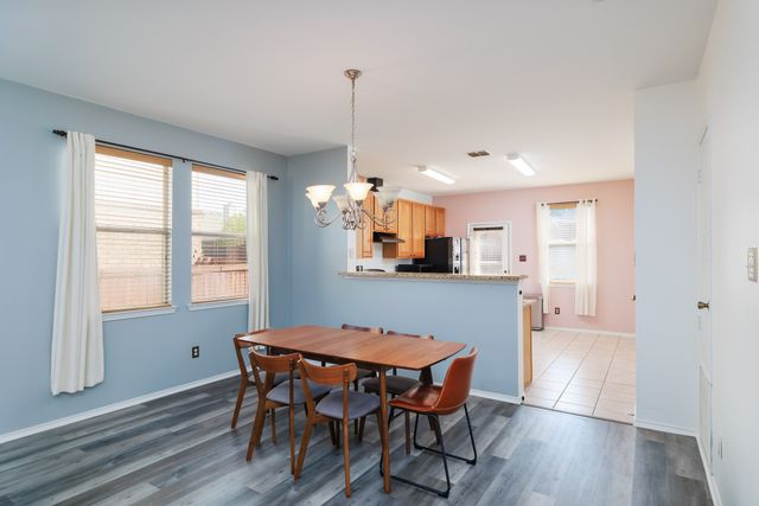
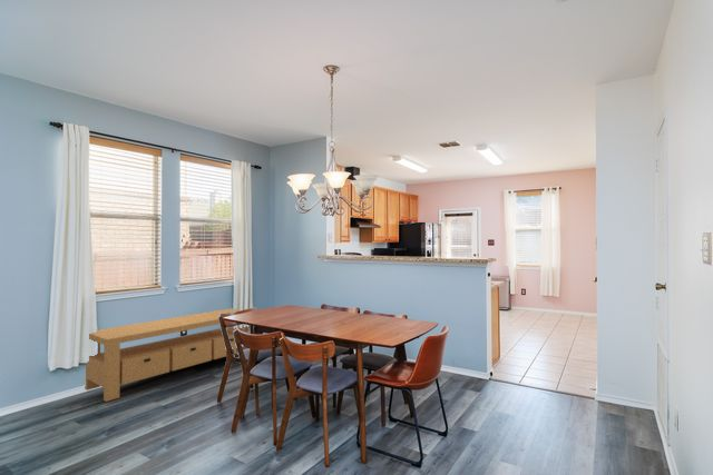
+ storage bench [84,307,251,403]
